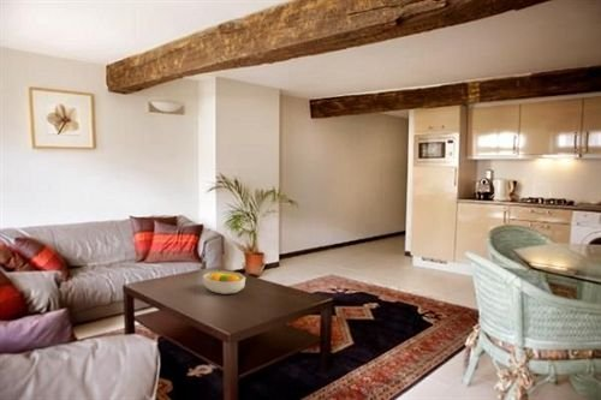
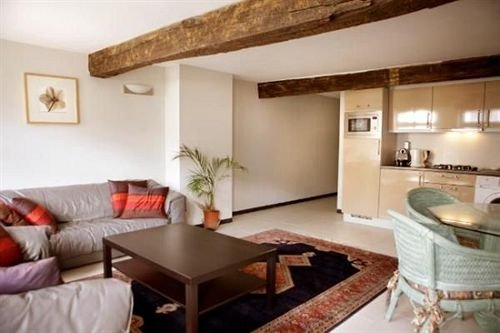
- fruit bowl [202,270,246,295]
